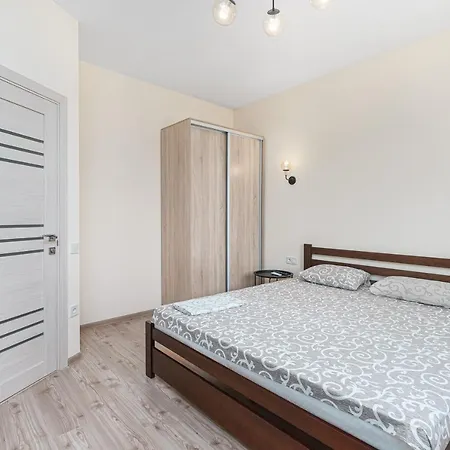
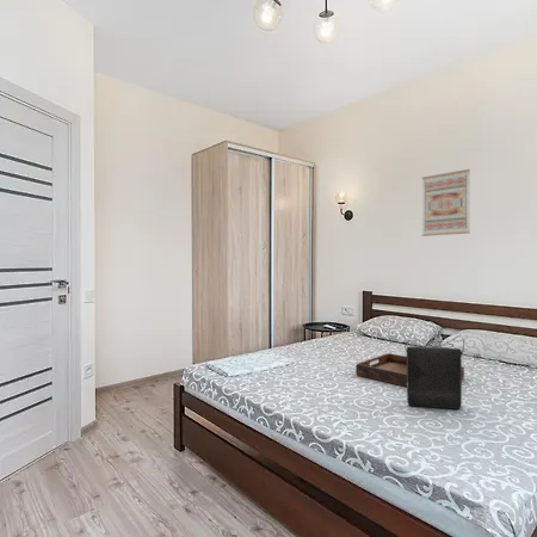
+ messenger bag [403,334,465,411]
+ serving tray [354,352,465,388]
+ wall art [421,168,471,237]
